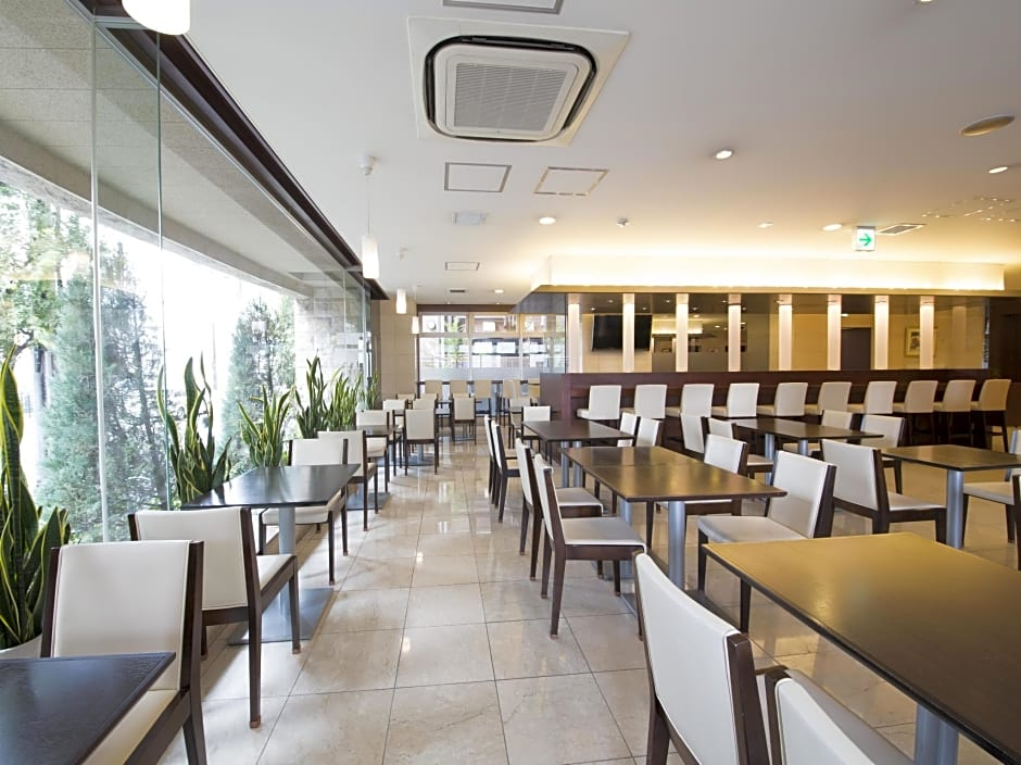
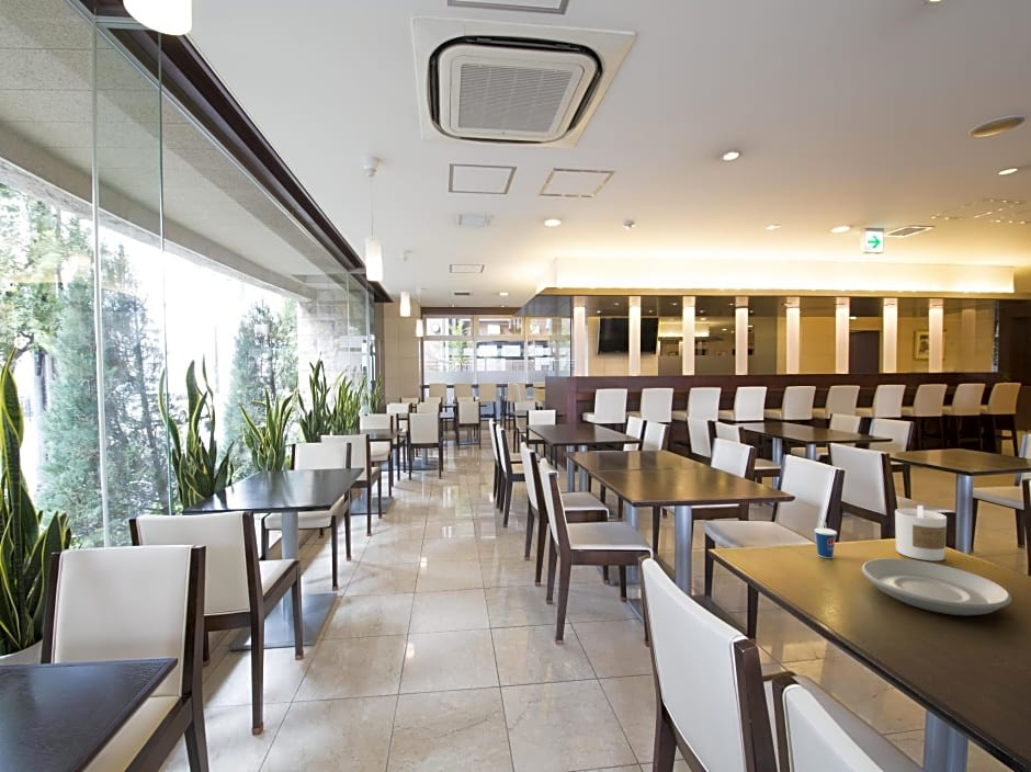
+ candle [894,504,948,561]
+ cup [814,516,838,559]
+ plate [861,557,1012,616]
